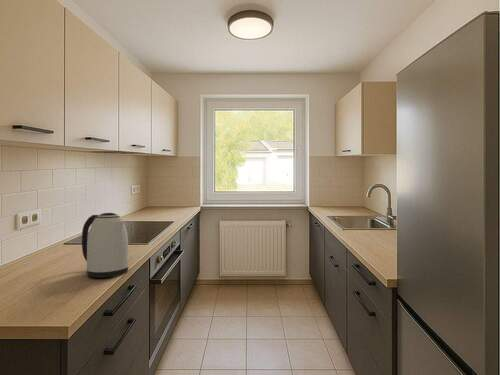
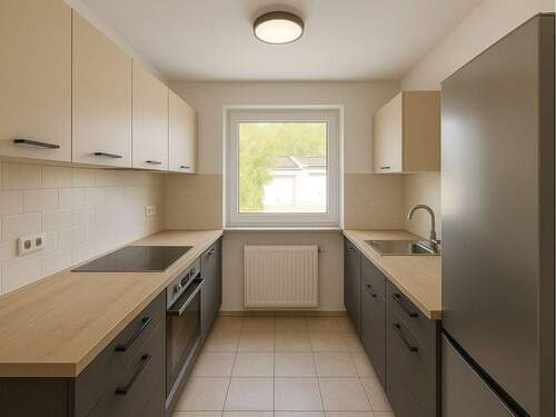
- kettle [81,212,129,279]
